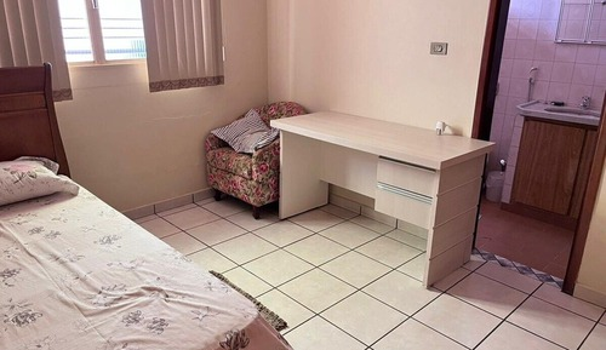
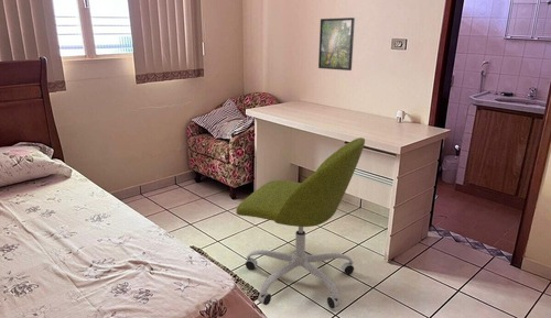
+ office chair [235,136,366,309]
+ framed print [317,17,356,72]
